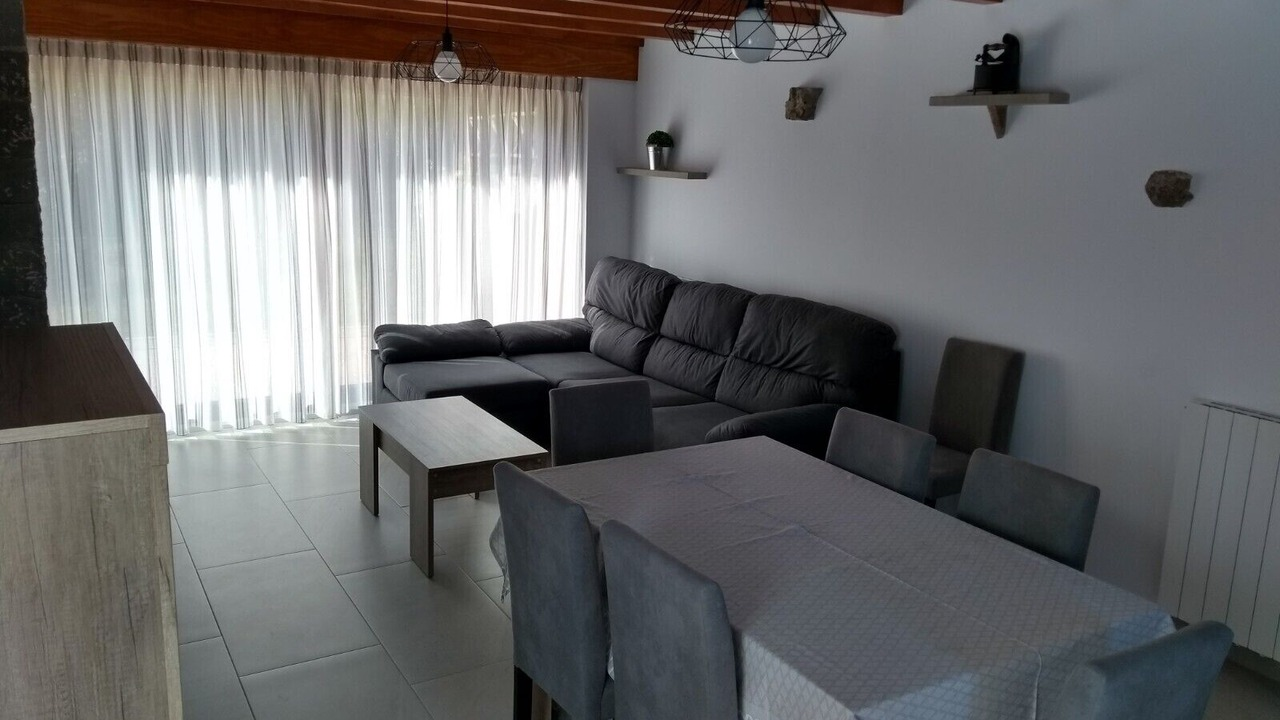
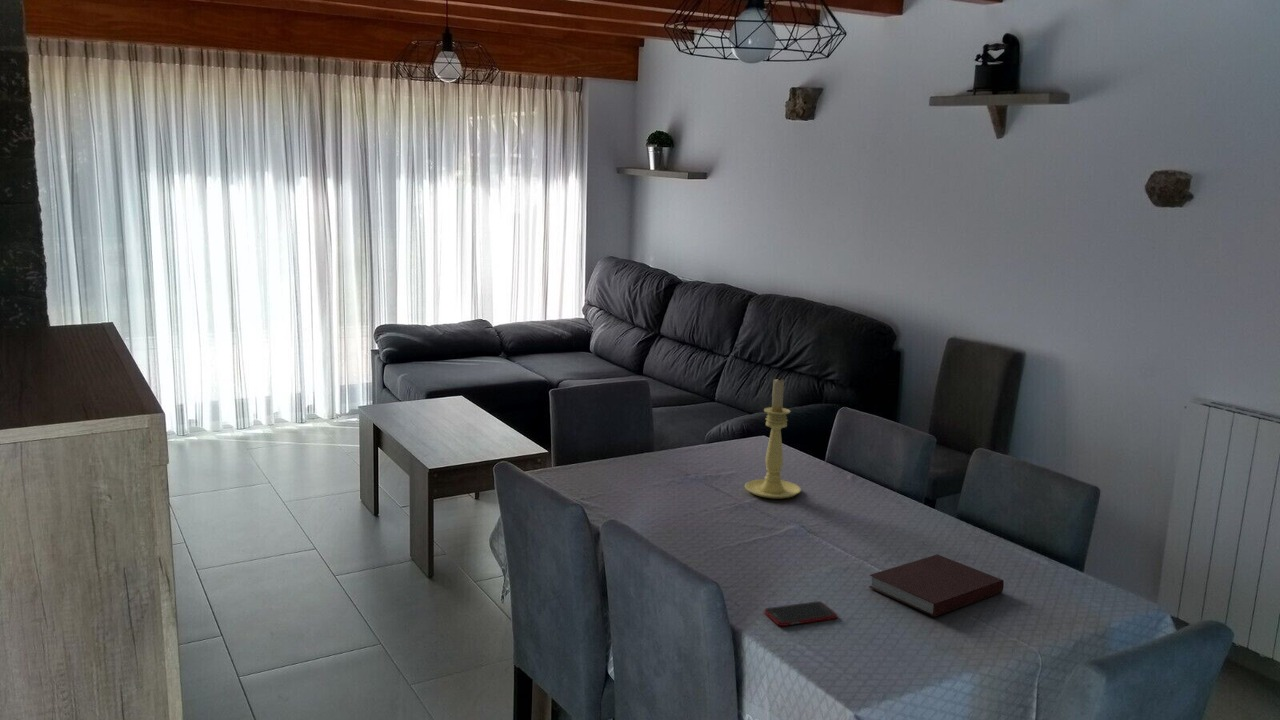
+ cell phone [763,600,838,627]
+ notebook [868,553,1005,618]
+ candle holder [744,377,802,499]
